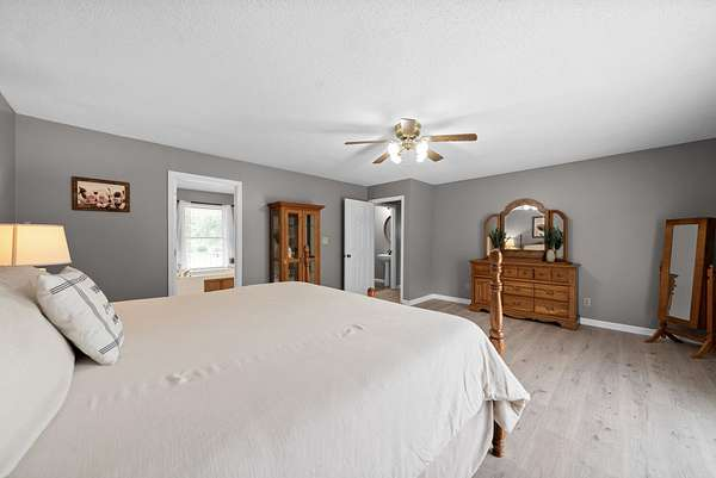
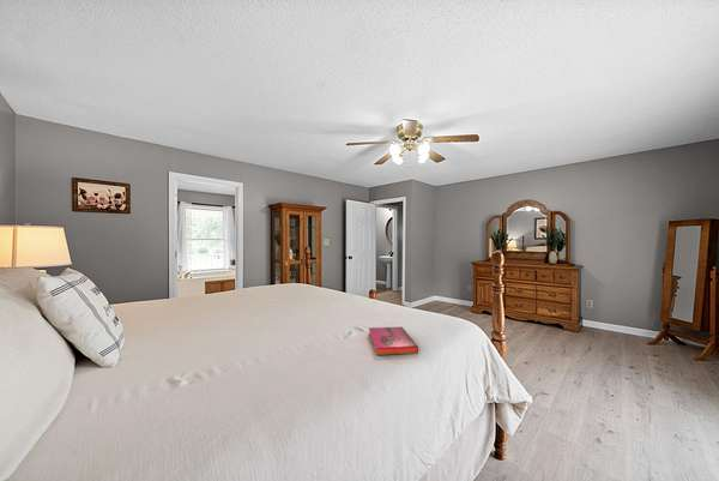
+ hardback book [368,325,419,356]
